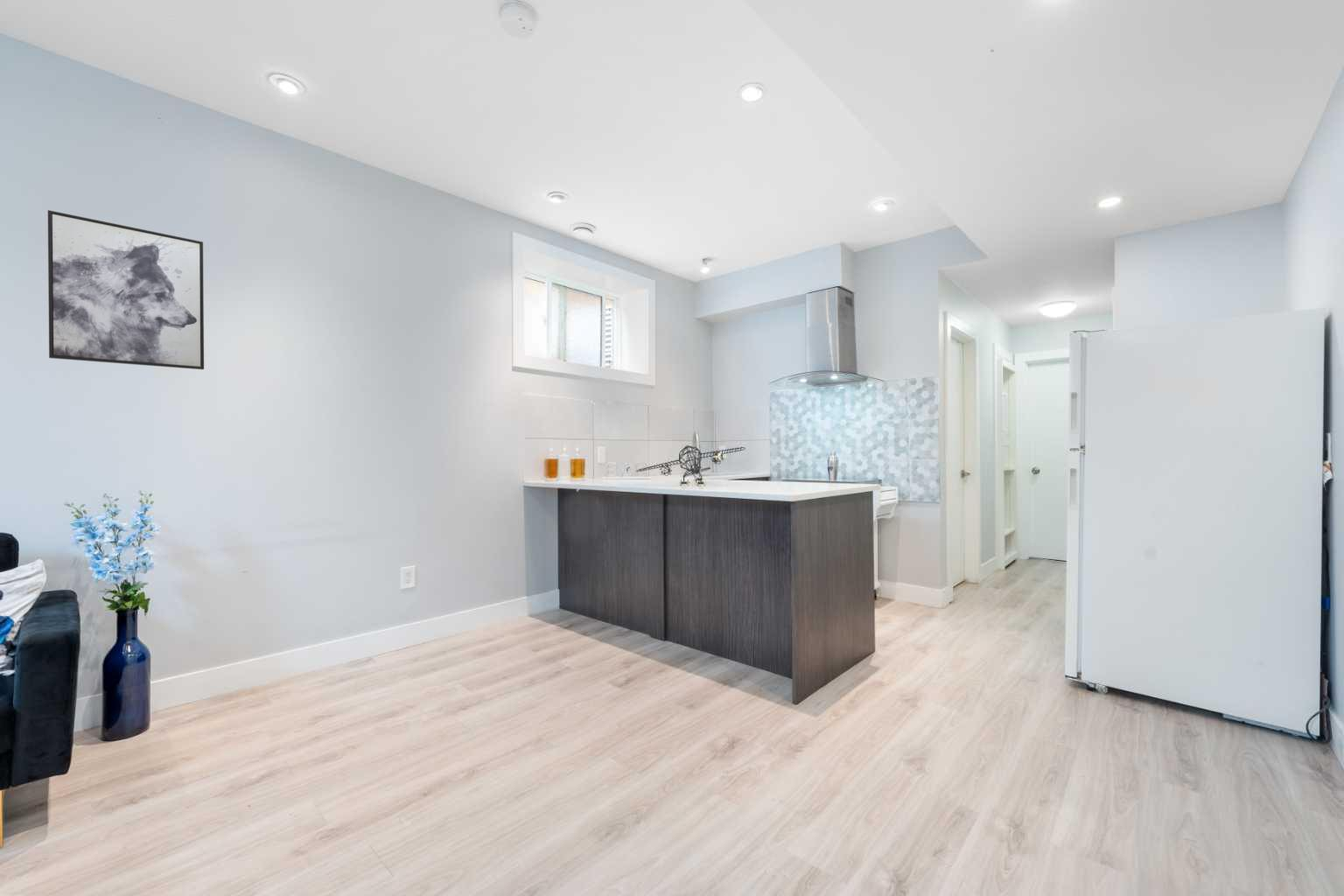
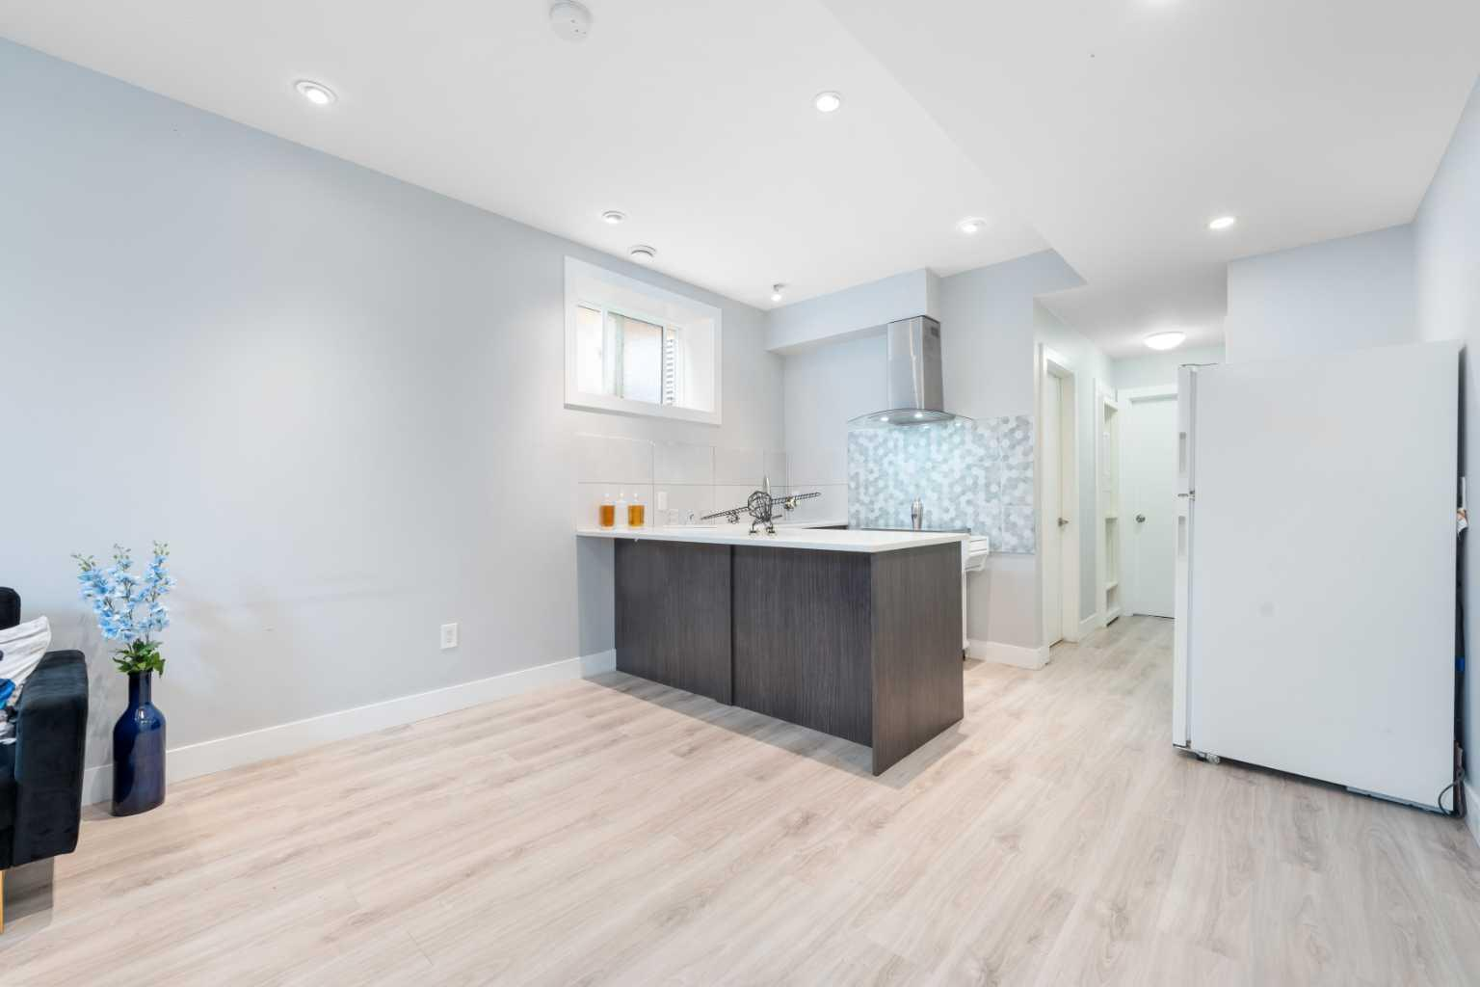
- wall art [47,209,205,370]
